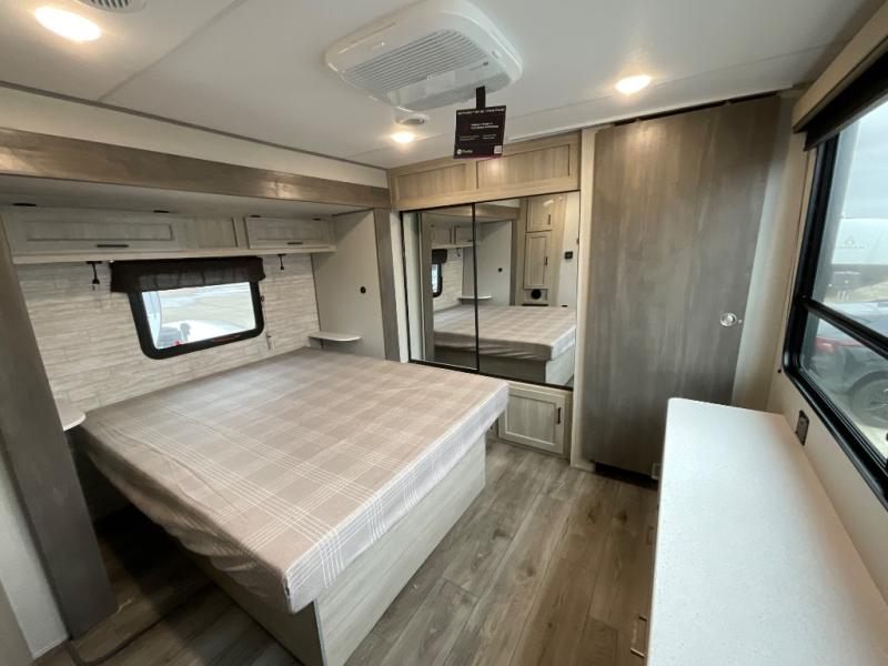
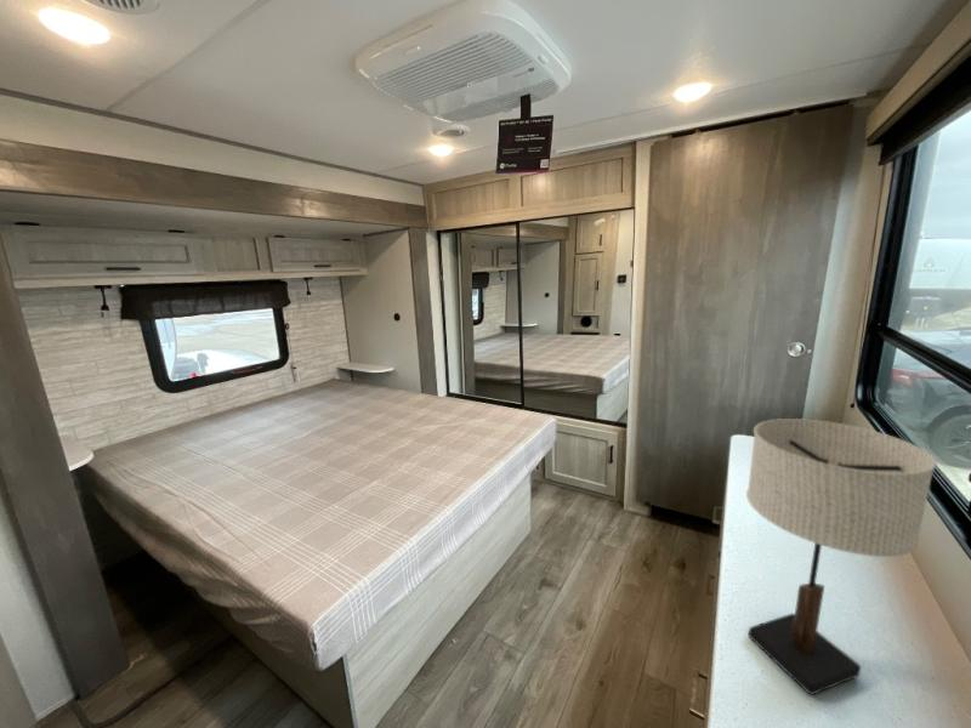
+ table lamp [745,417,938,696]
